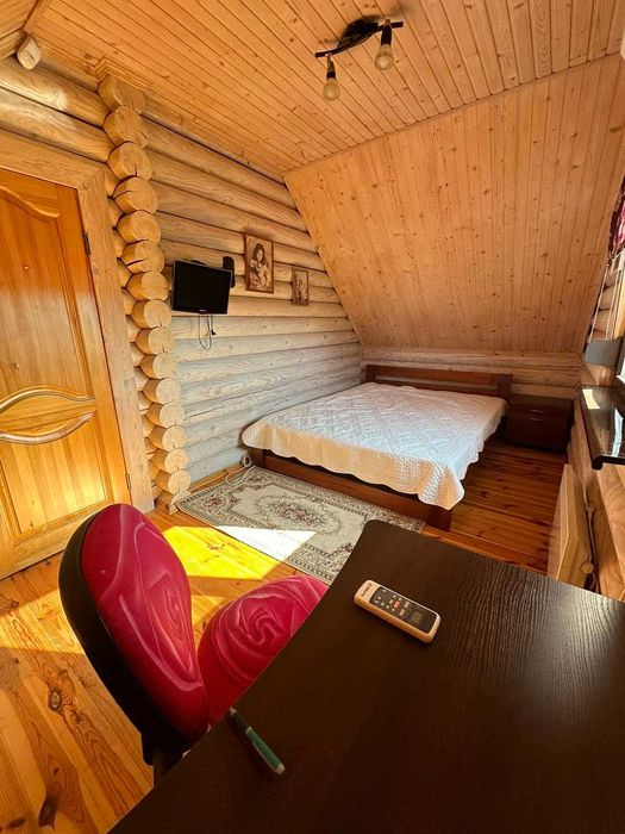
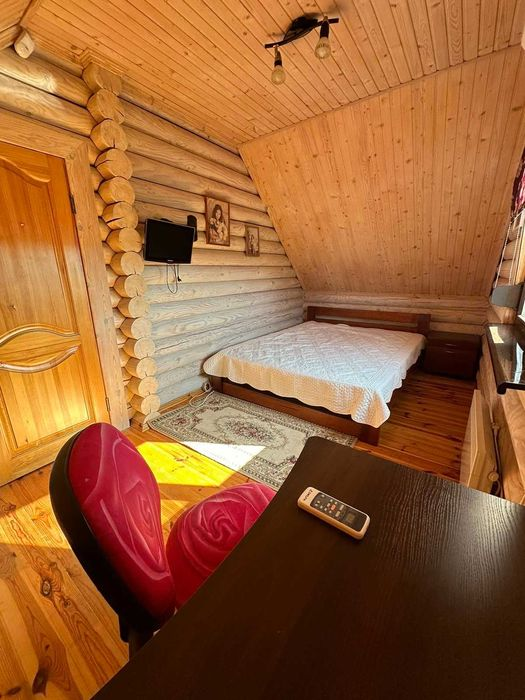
- pen [229,707,287,777]
